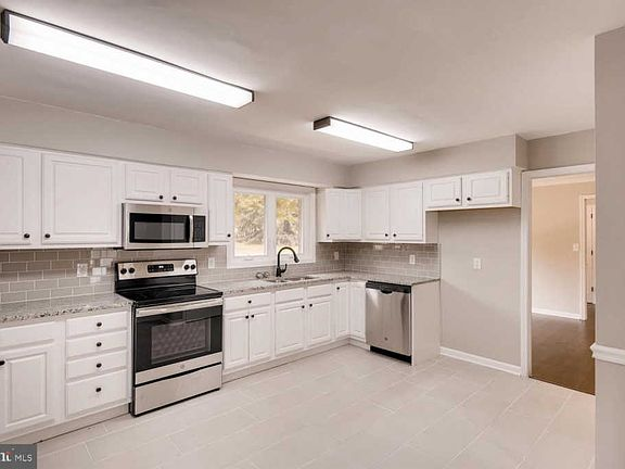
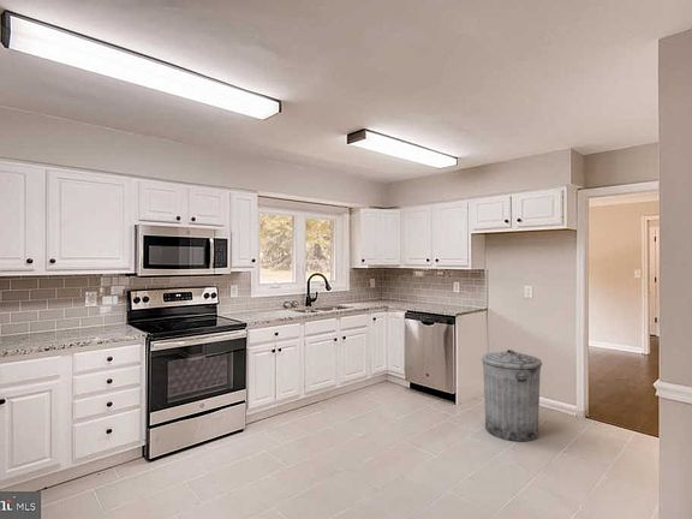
+ trash can [481,348,543,442]
